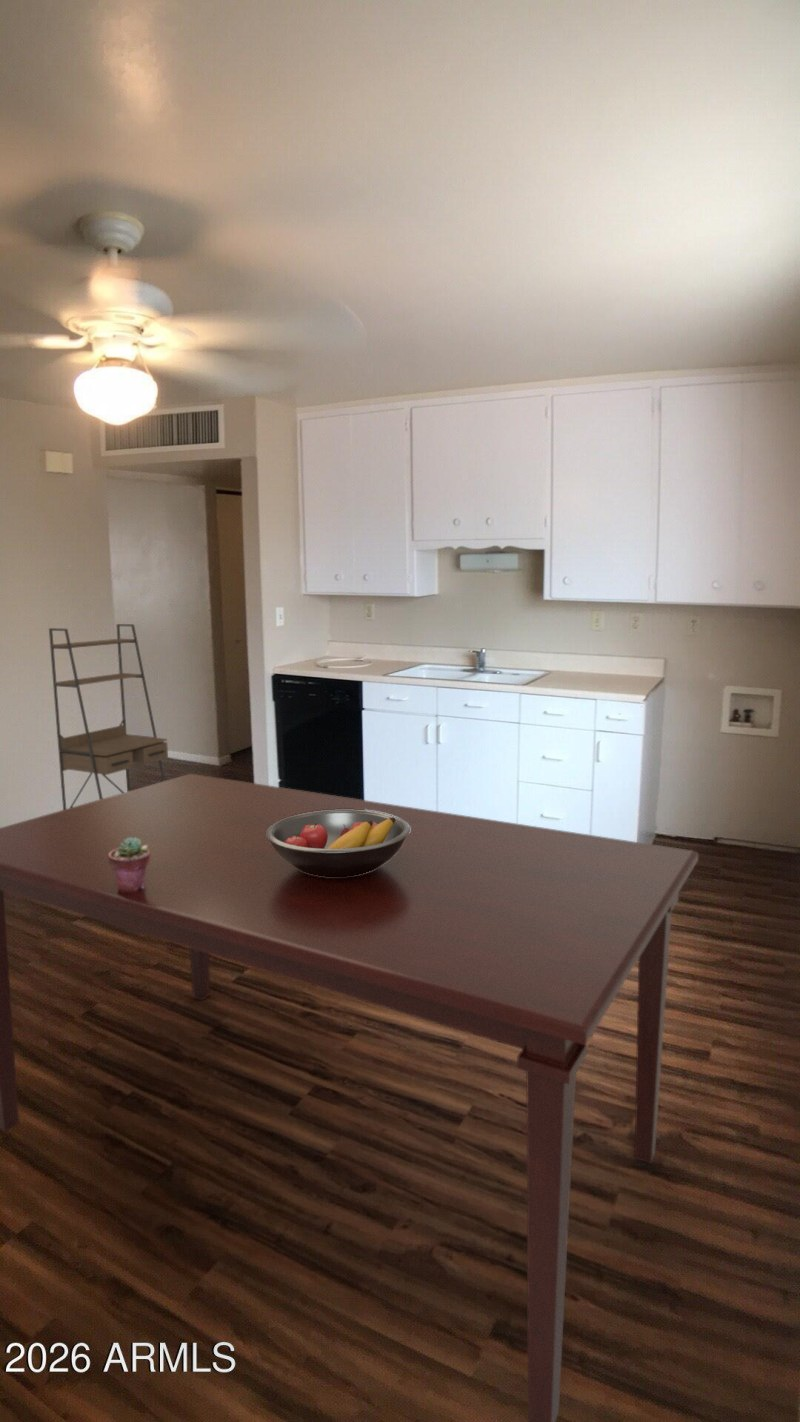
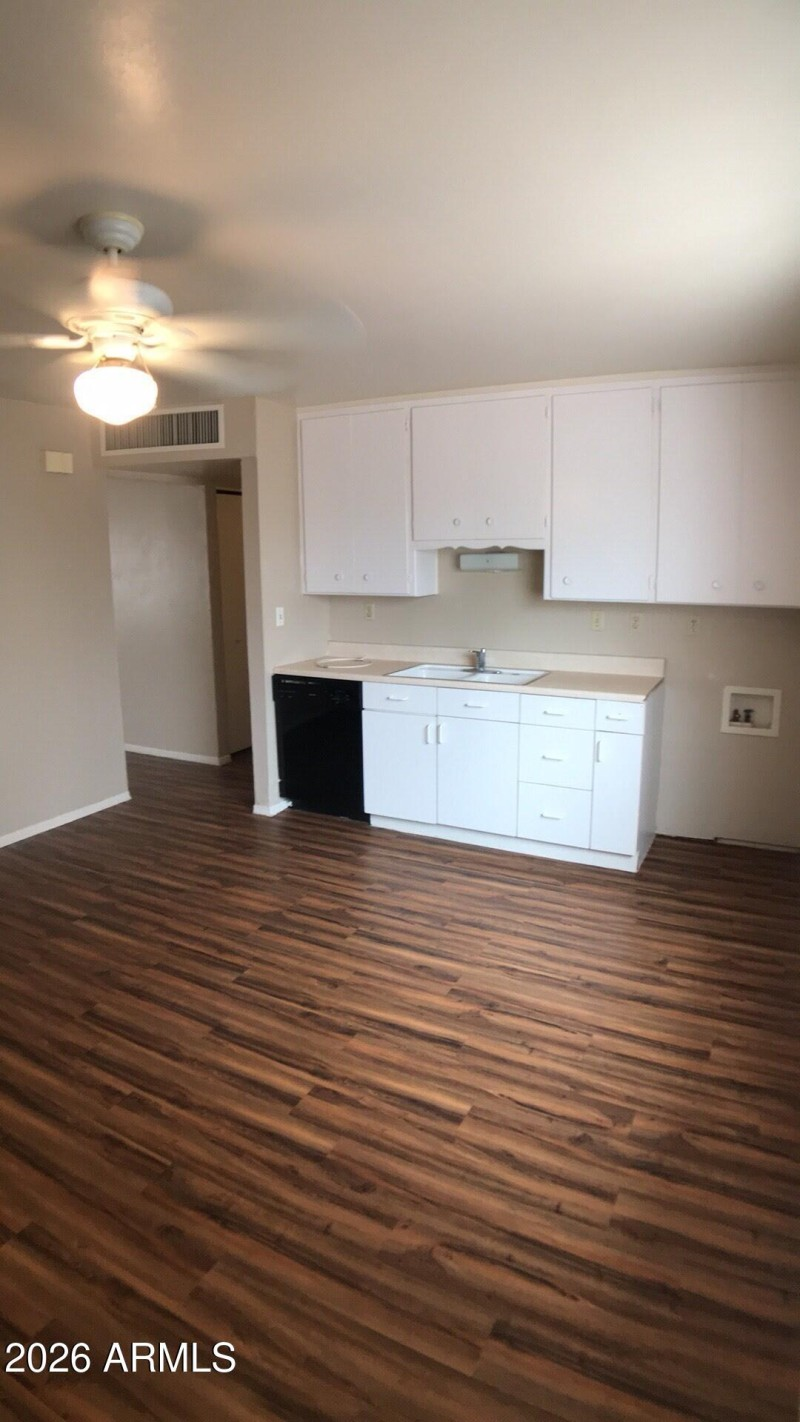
- shelving unit [48,623,169,810]
- dining table [0,773,699,1422]
- fruit bowl [266,809,410,877]
- potted succulent [109,837,150,892]
